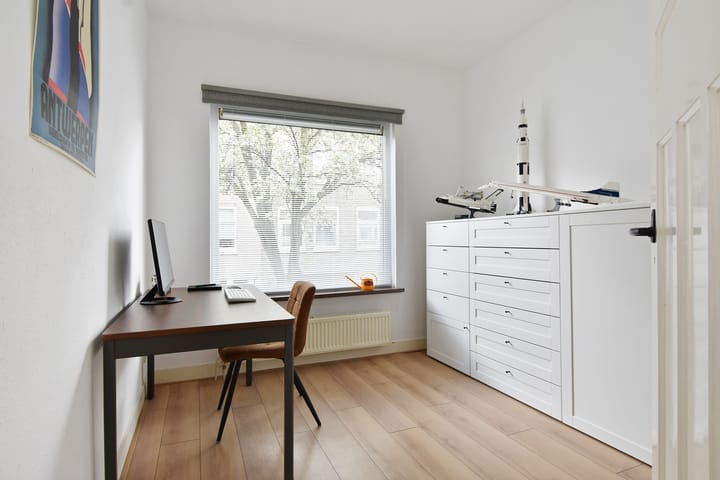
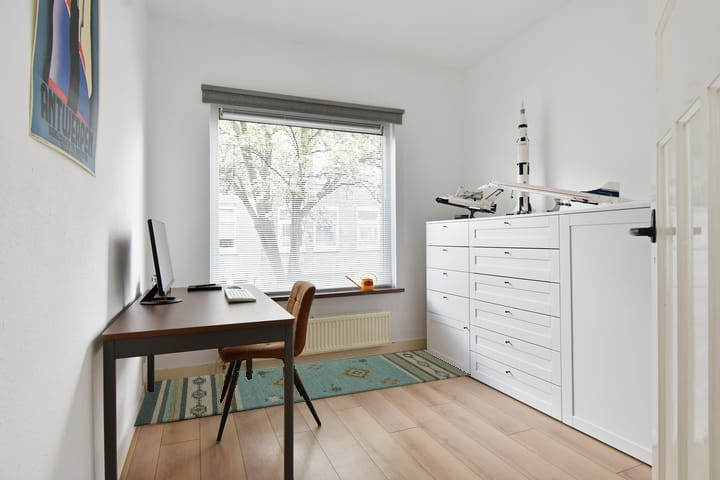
+ rug [133,349,472,428]
